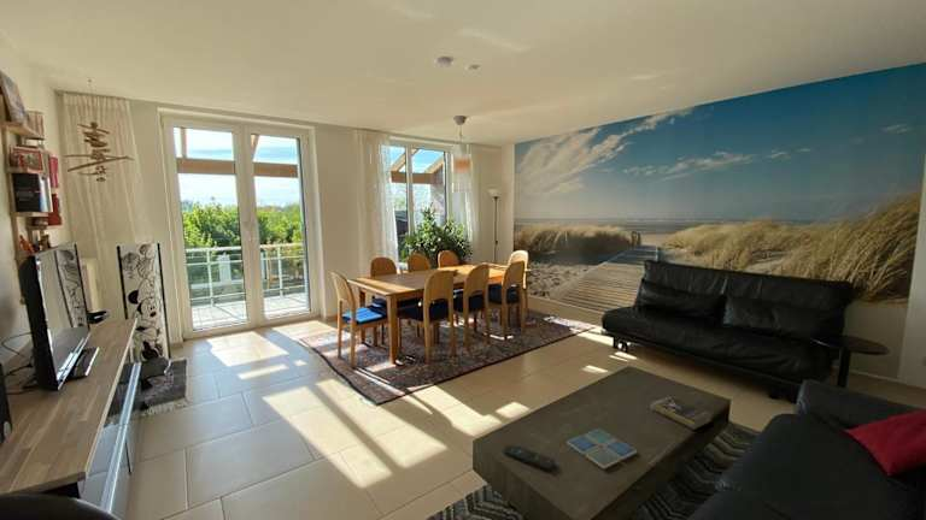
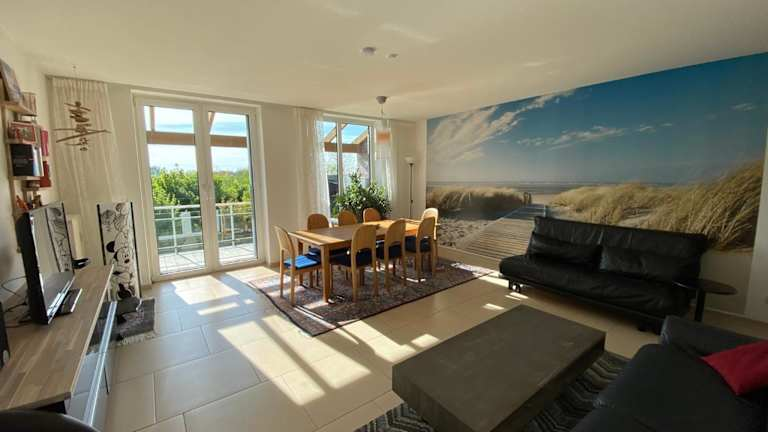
- drink coaster [565,427,638,471]
- remote control [503,443,556,472]
- book [650,396,713,430]
